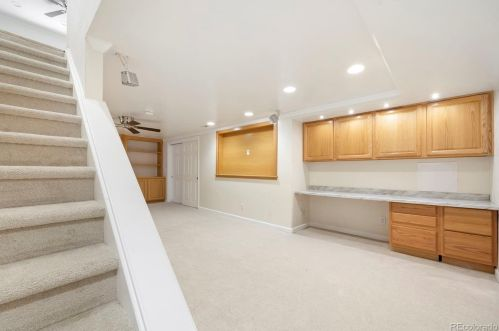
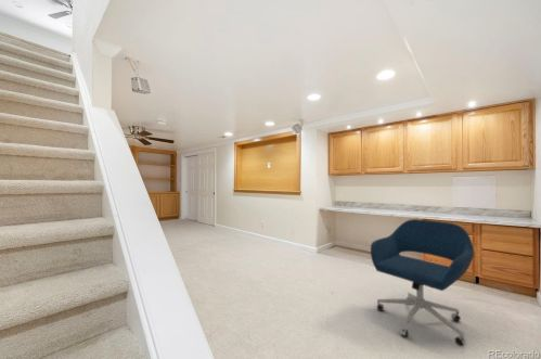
+ office chair [370,218,475,347]
